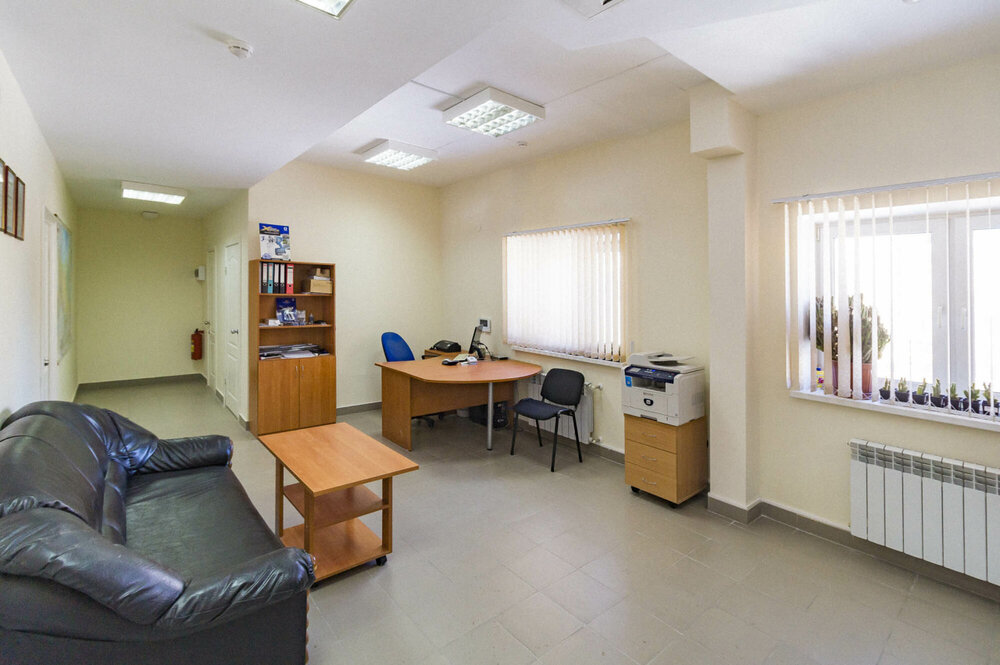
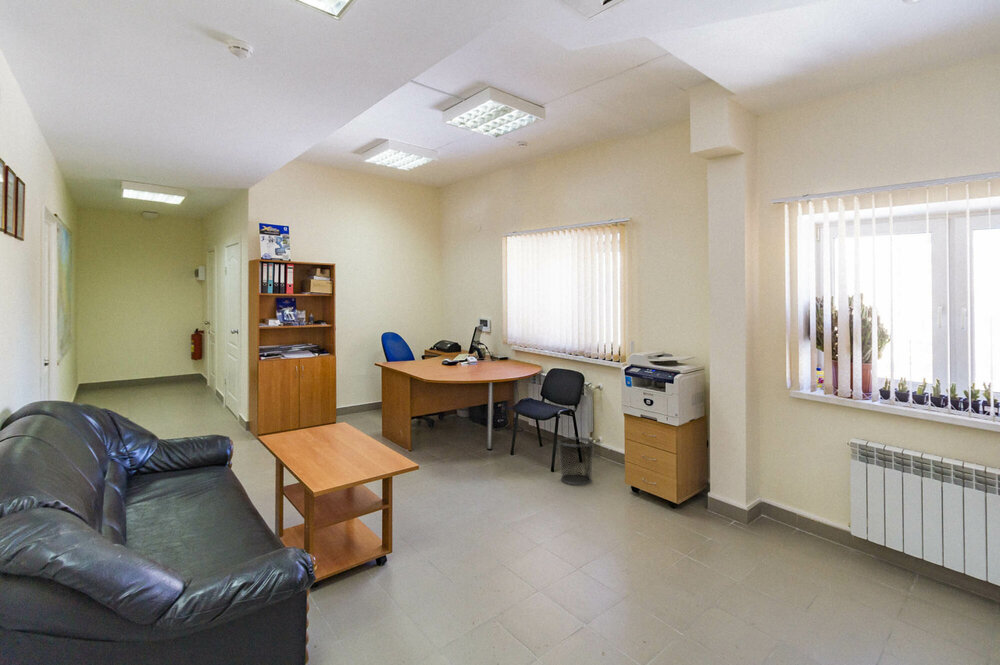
+ waste bin [557,436,596,486]
